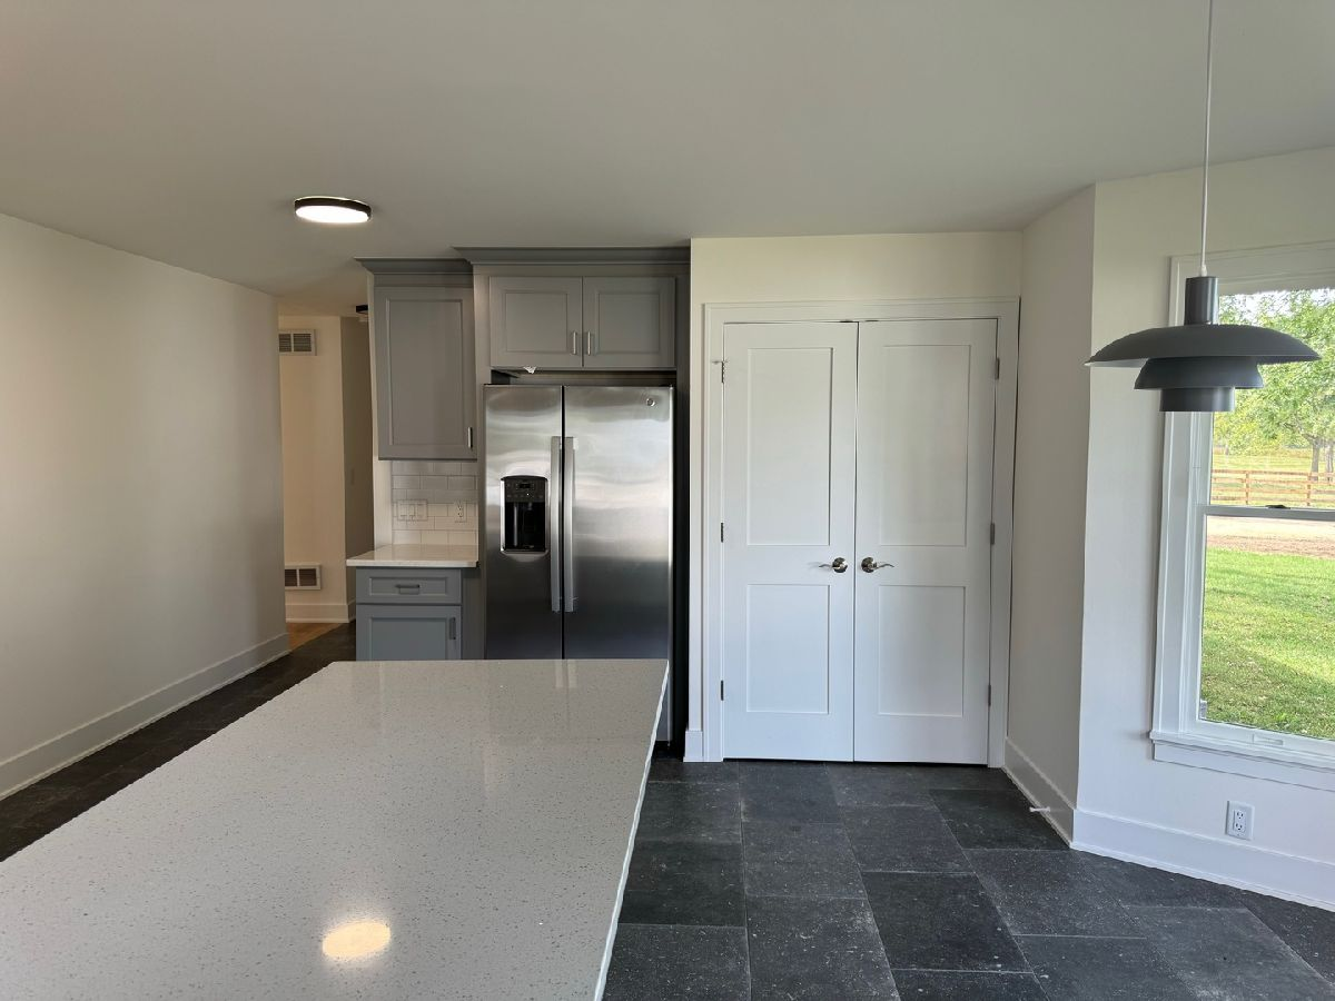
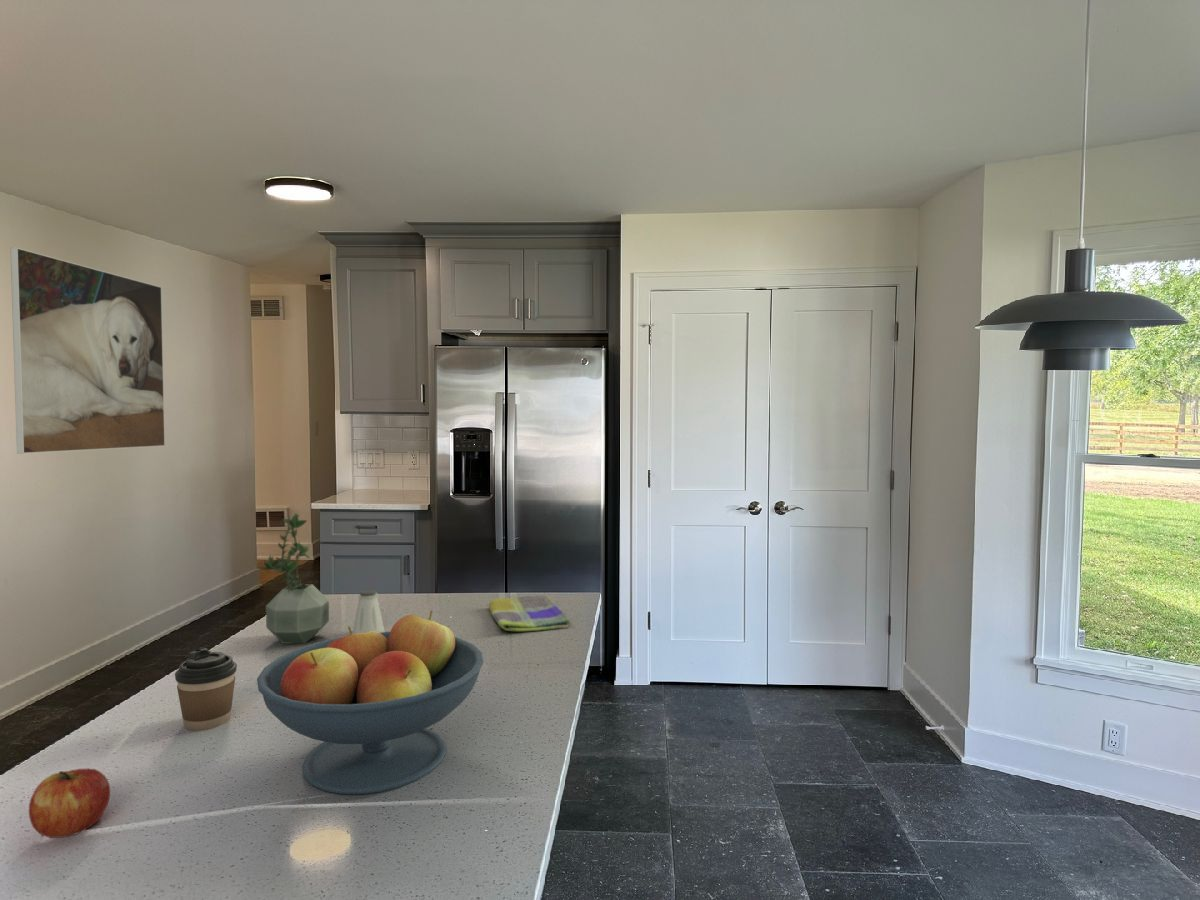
+ coffee cup [174,647,238,732]
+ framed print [9,247,166,455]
+ apple [28,768,111,839]
+ potted plant [256,512,330,645]
+ saltshaker [352,589,386,634]
+ dish towel [488,594,571,632]
+ fruit bowl [256,610,485,795]
